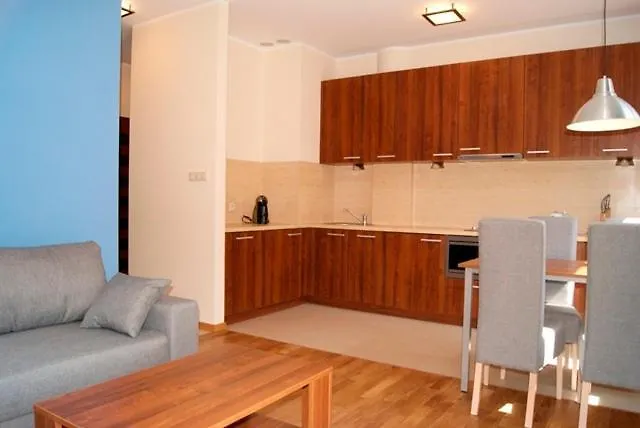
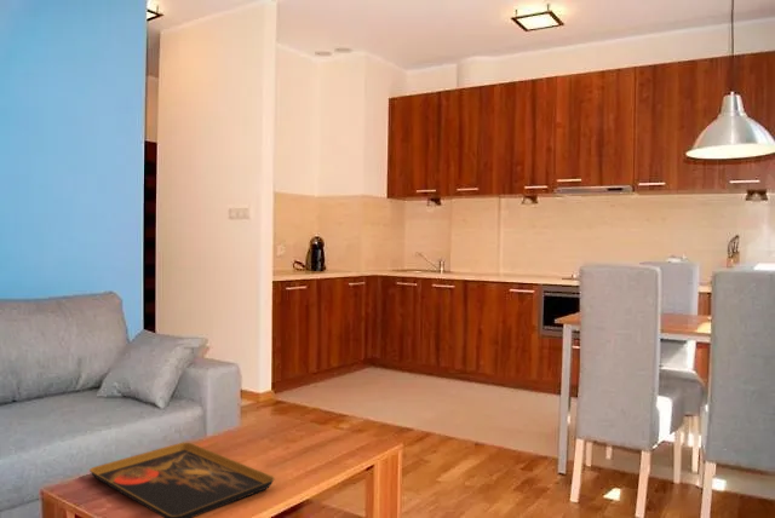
+ decorative tray [88,441,276,518]
